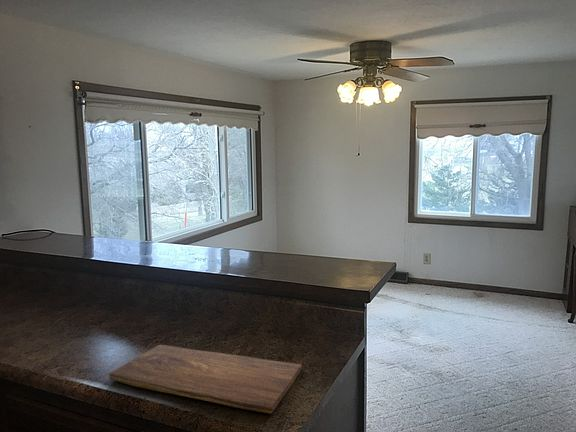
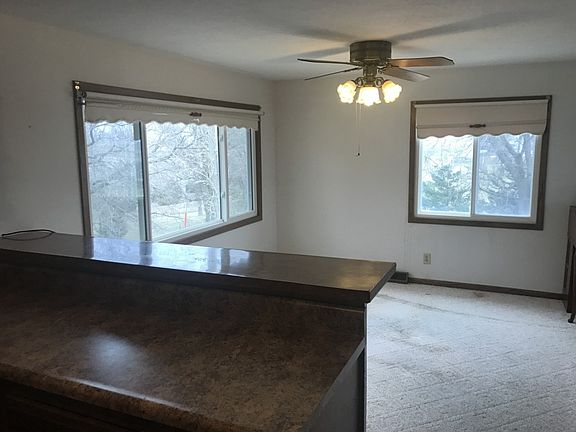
- cutting board [108,344,303,415]
